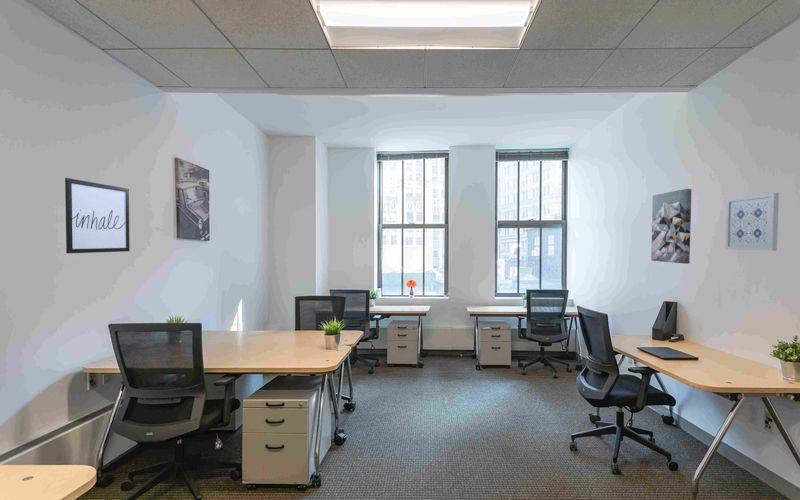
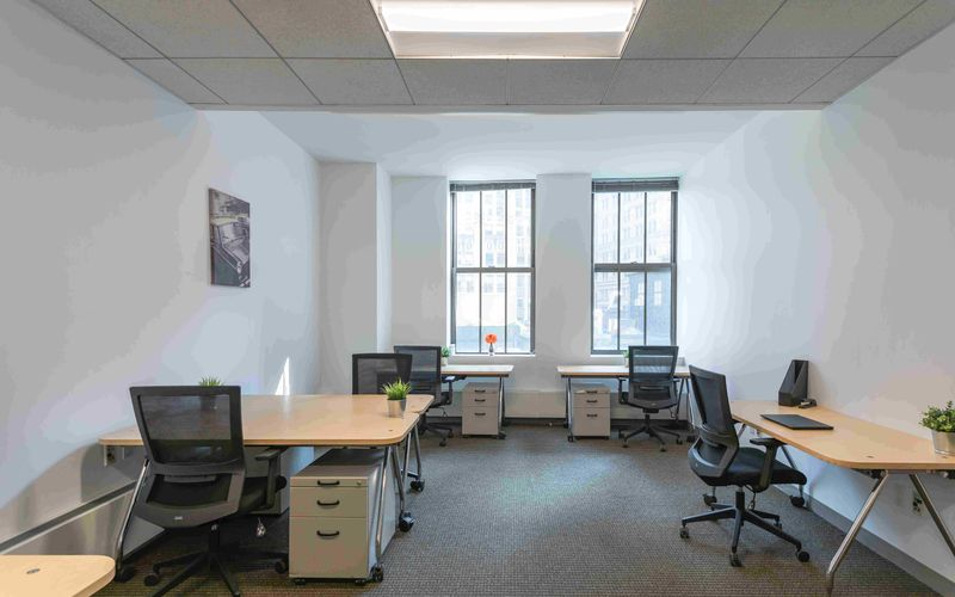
- wall art [724,192,780,252]
- wall art [64,177,131,254]
- wall art [650,188,693,265]
